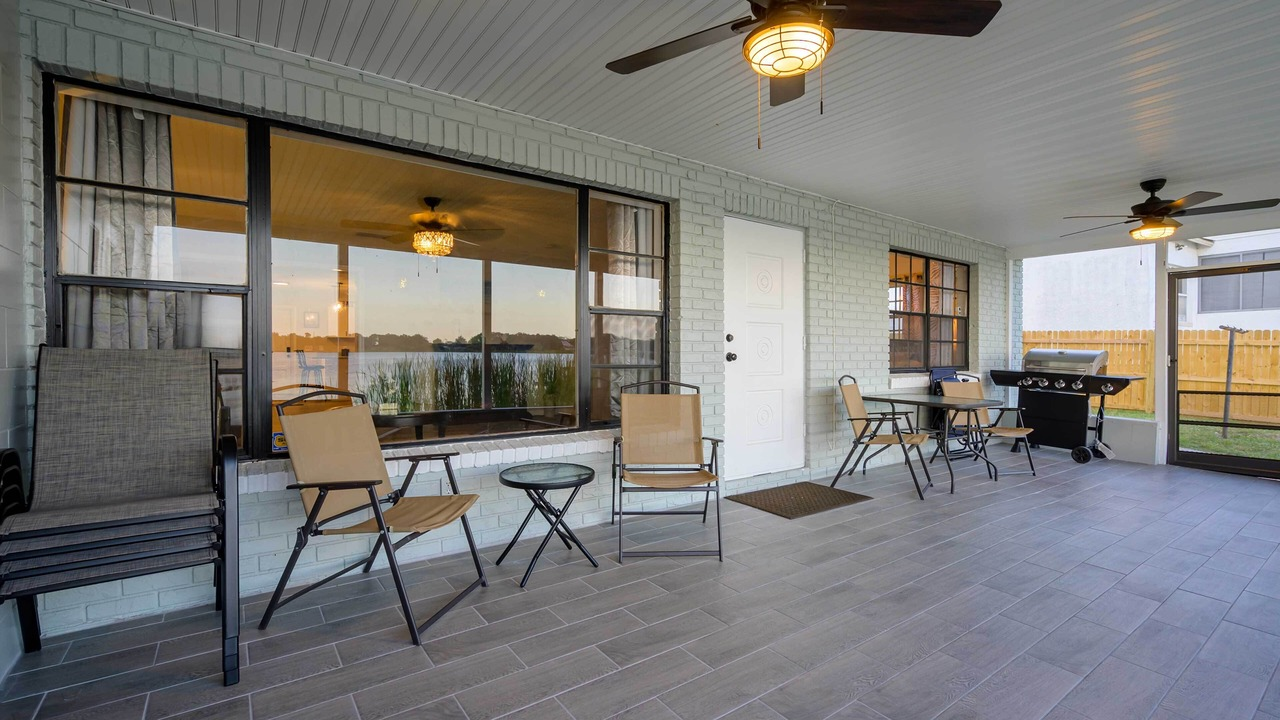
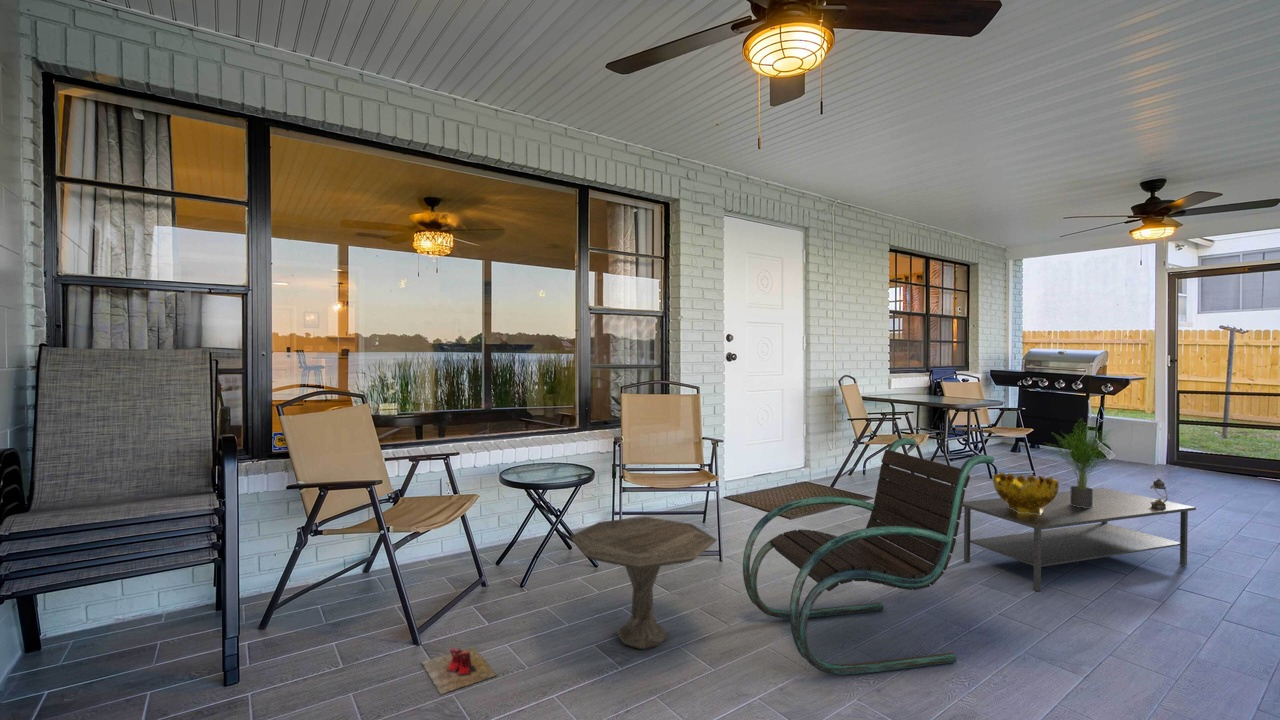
+ potted plant [1044,417,1116,508]
+ lounge chair [742,437,995,675]
+ coffee table [960,487,1197,593]
+ side table [569,516,718,650]
+ decorative bowl [992,471,1060,515]
+ lantern [1149,467,1169,509]
+ slippers [421,646,498,695]
